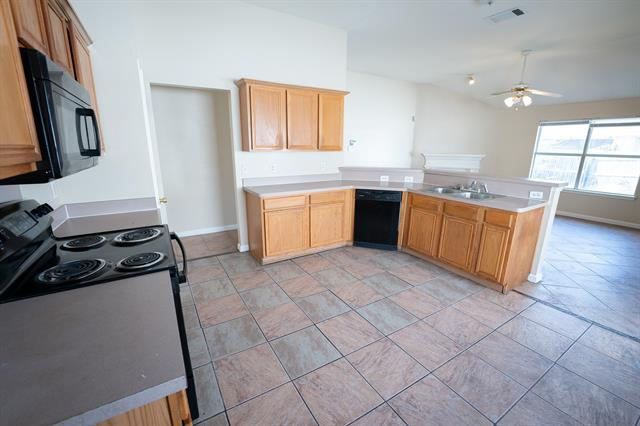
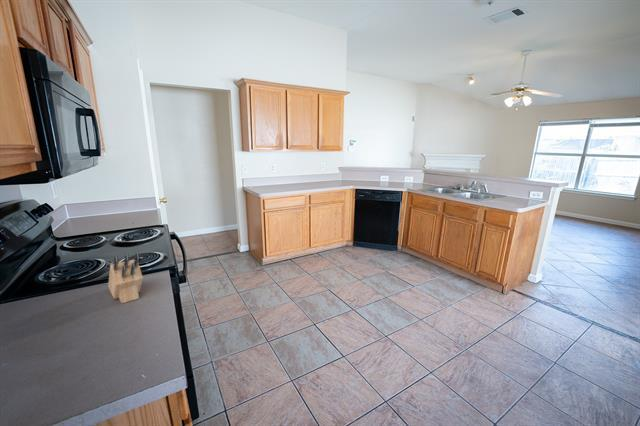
+ knife block [107,252,144,304]
